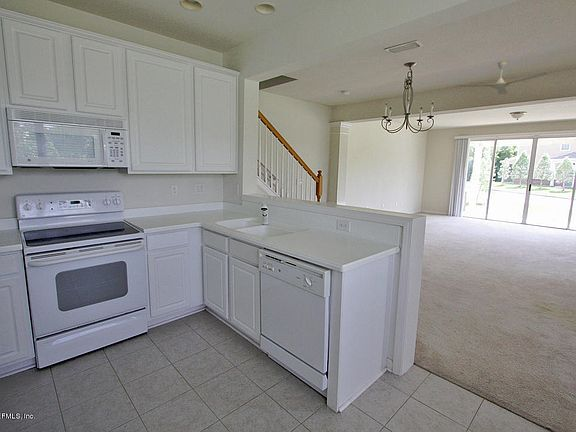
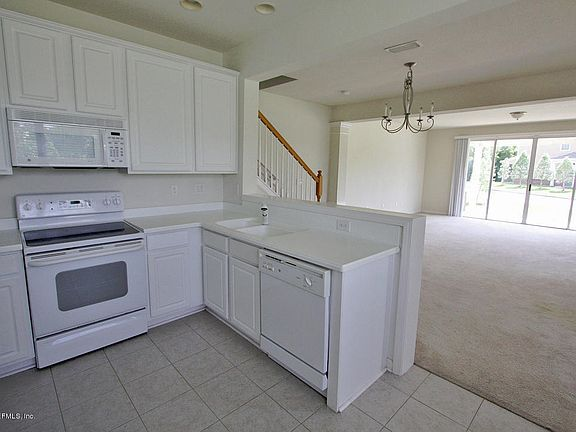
- ceiling fan [453,60,549,95]
